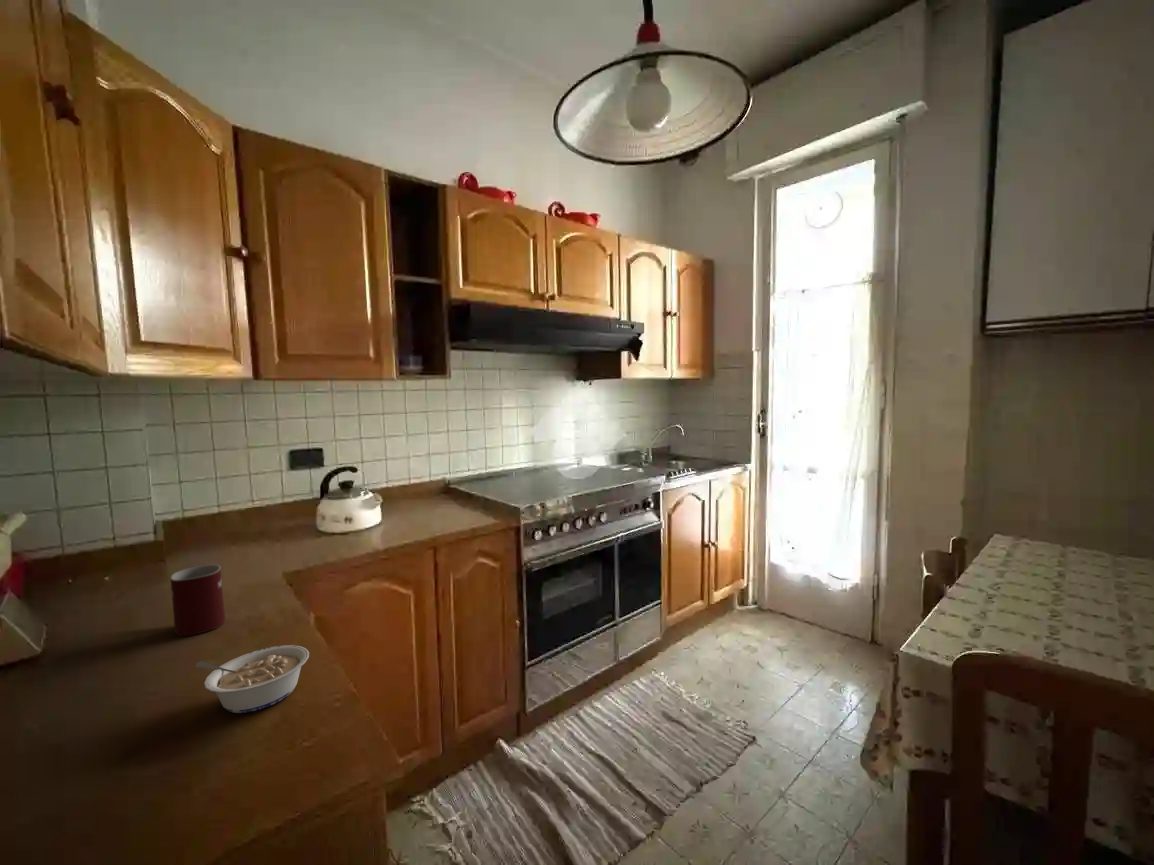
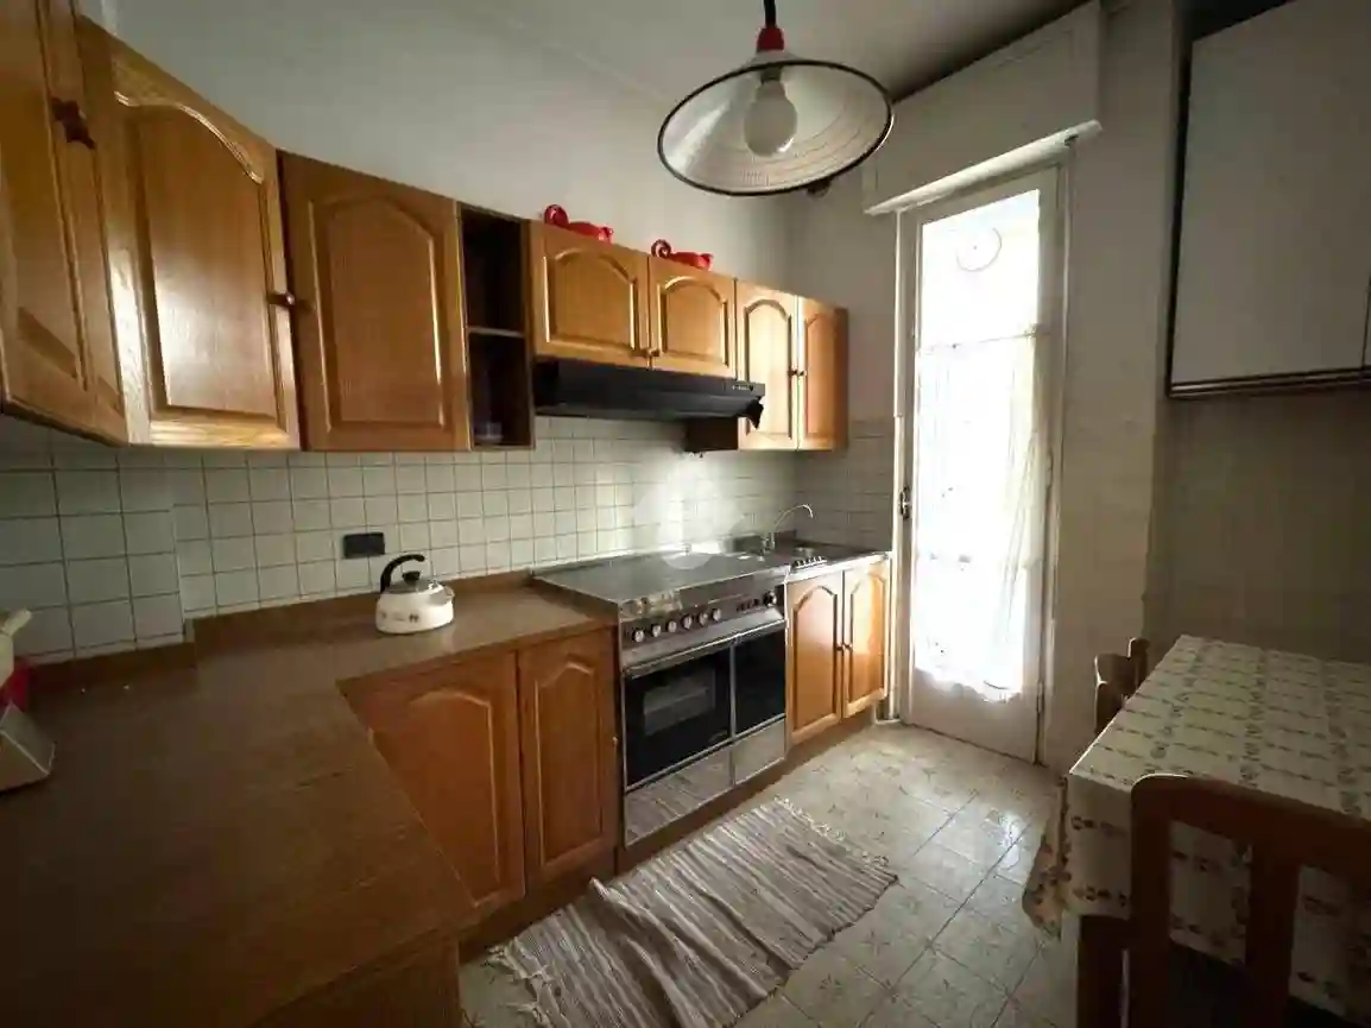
- mug [169,564,226,637]
- legume [195,644,310,714]
